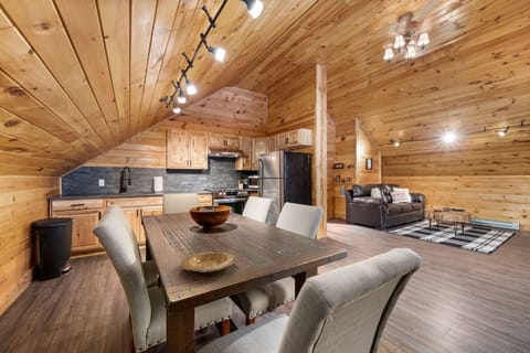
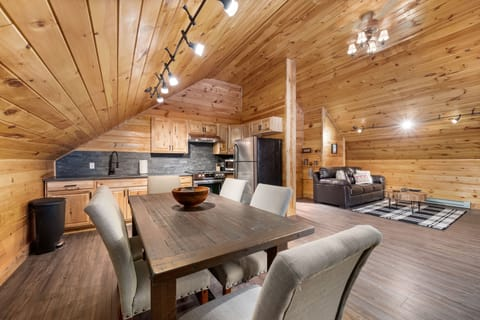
- plate [179,250,236,274]
